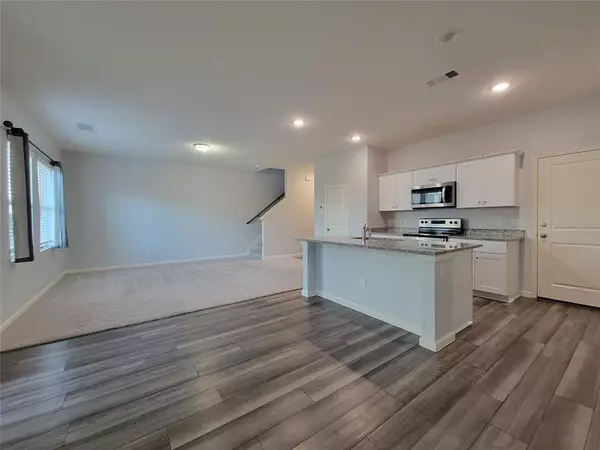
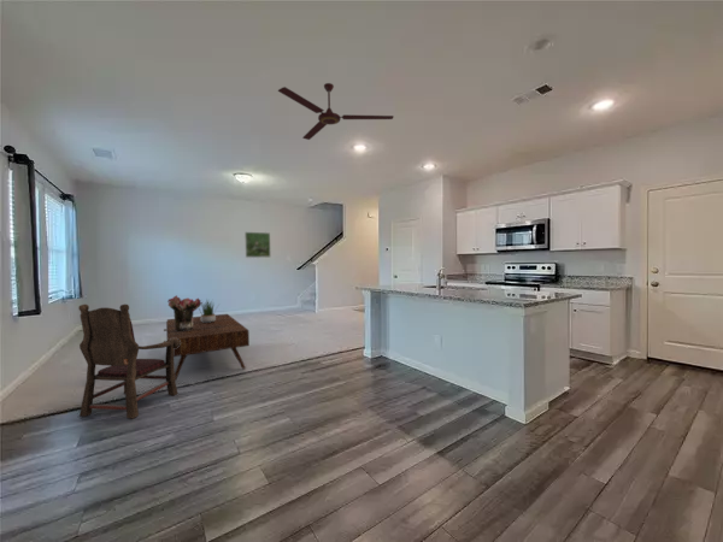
+ bouquet [166,294,204,331]
+ potted plant [198,297,219,323]
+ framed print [243,231,271,259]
+ armchair [77,304,181,419]
+ ceiling fan [277,82,395,141]
+ coffee table [163,313,251,382]
